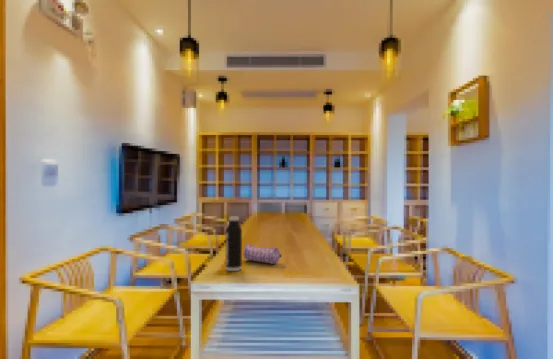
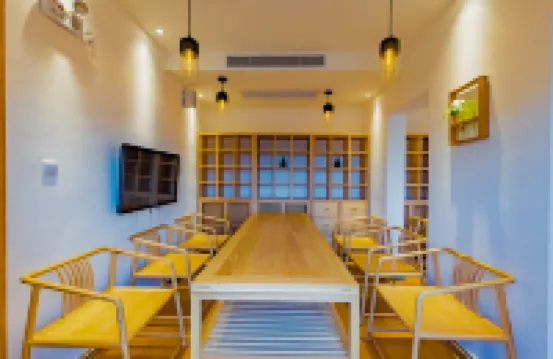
- pencil case [242,243,283,265]
- water bottle [225,216,243,272]
